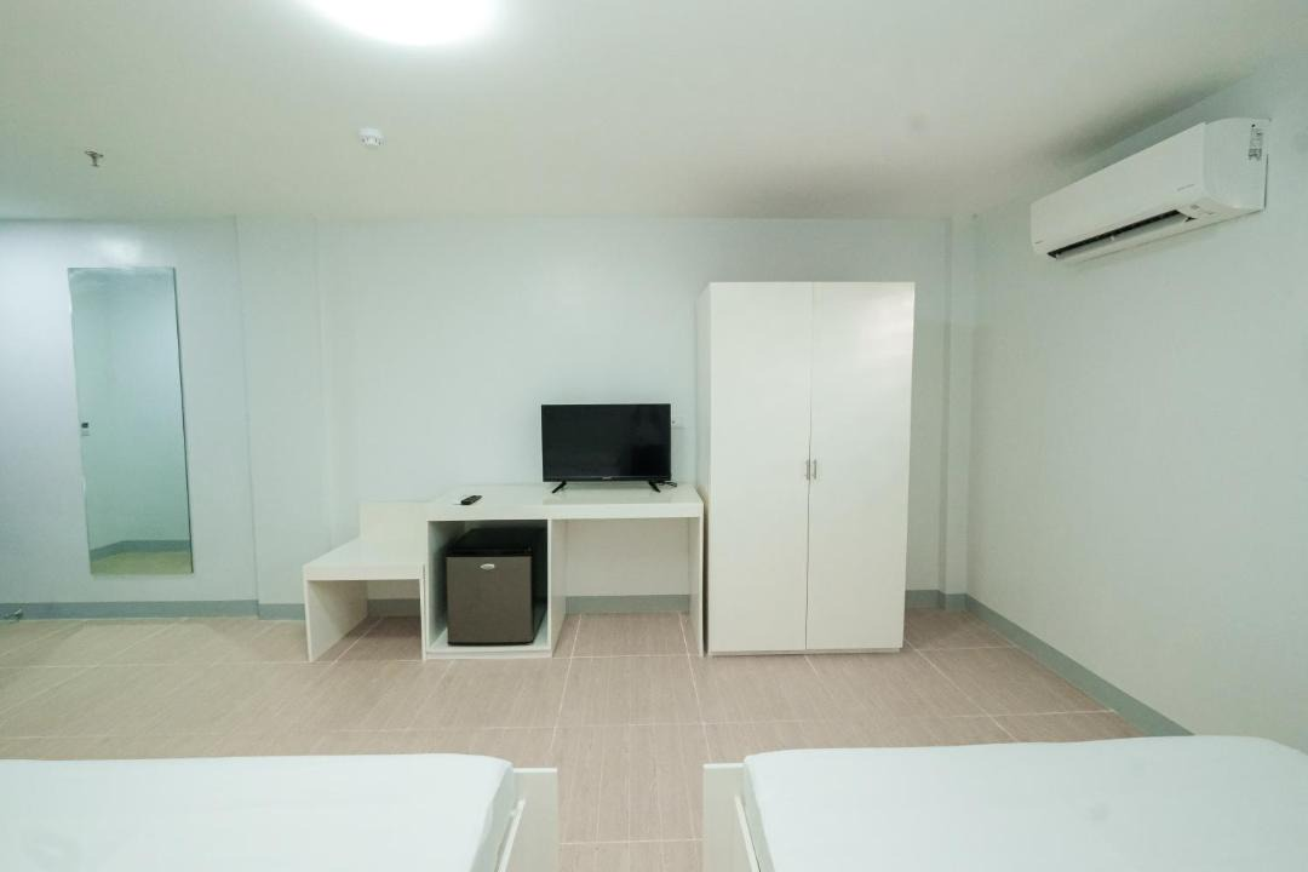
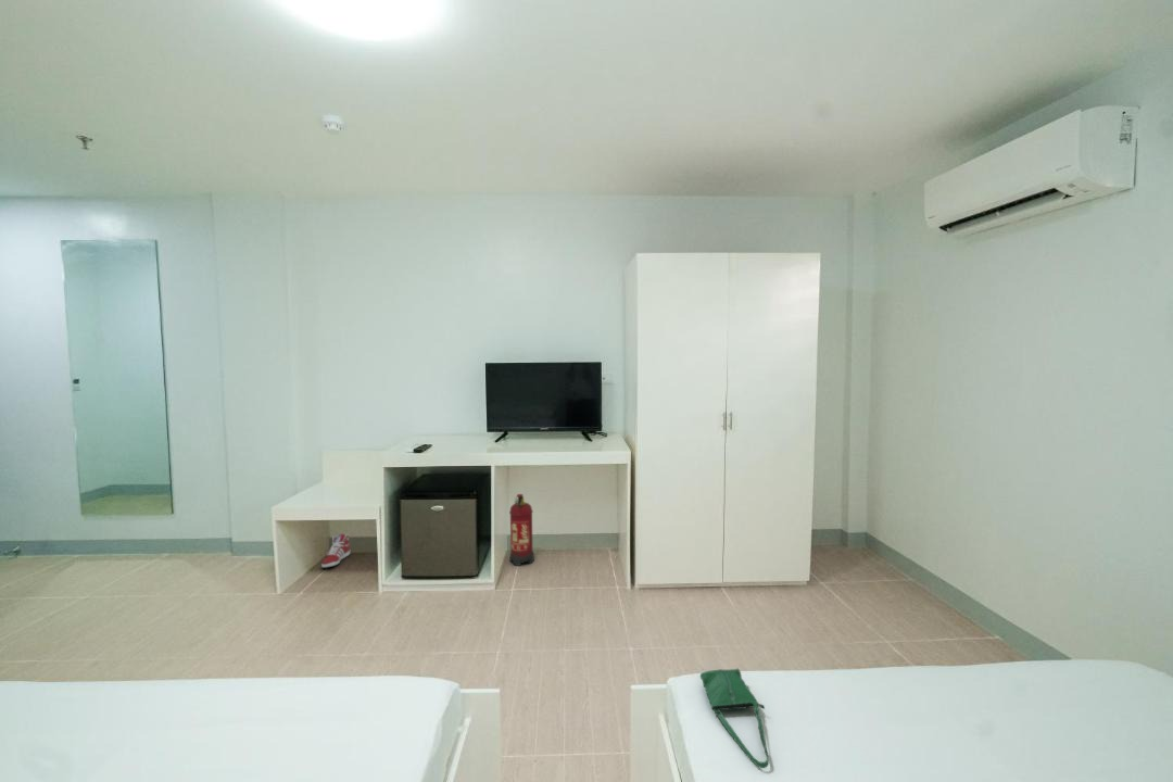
+ sneaker [320,533,352,569]
+ fire extinguisher [508,493,535,567]
+ shoulder bag [699,668,770,769]
